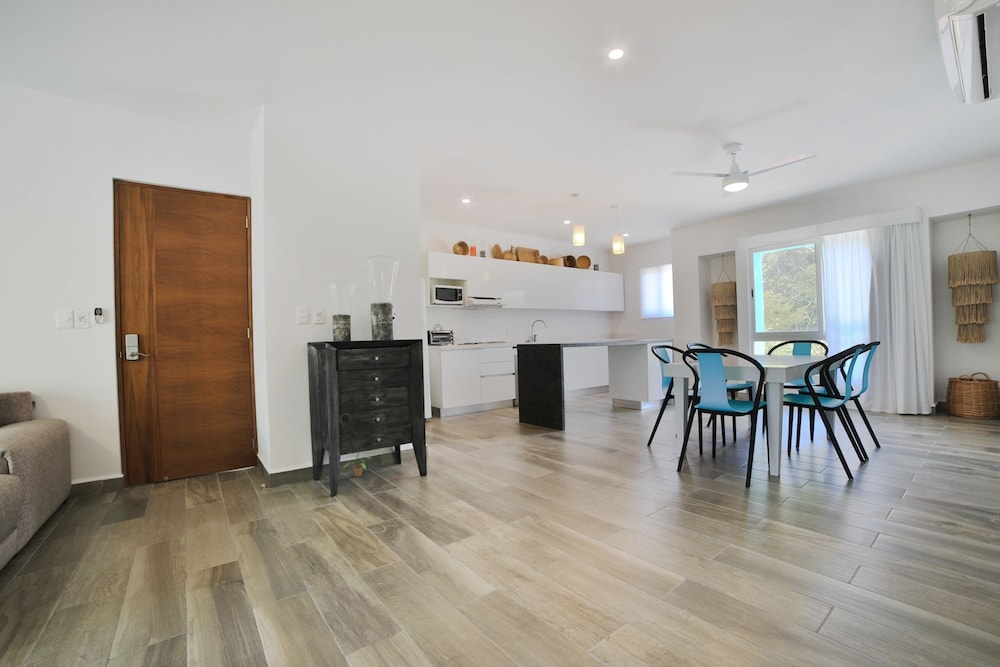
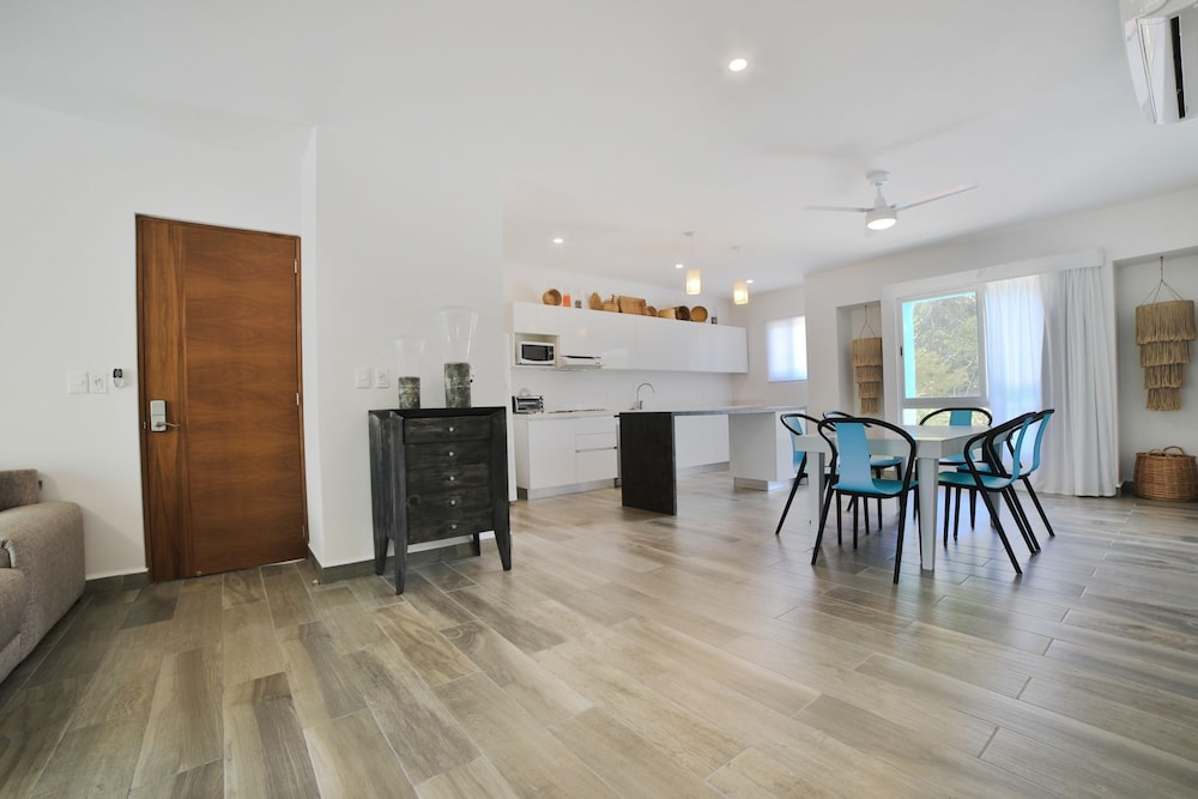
- potted plant [342,452,373,478]
